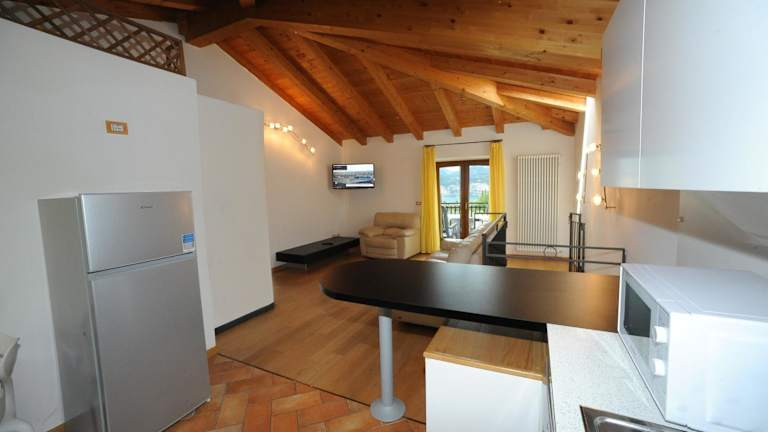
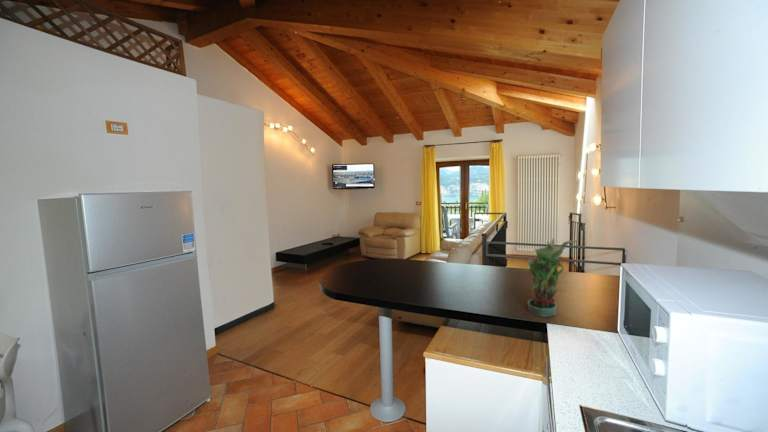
+ potted plant [519,237,578,318]
